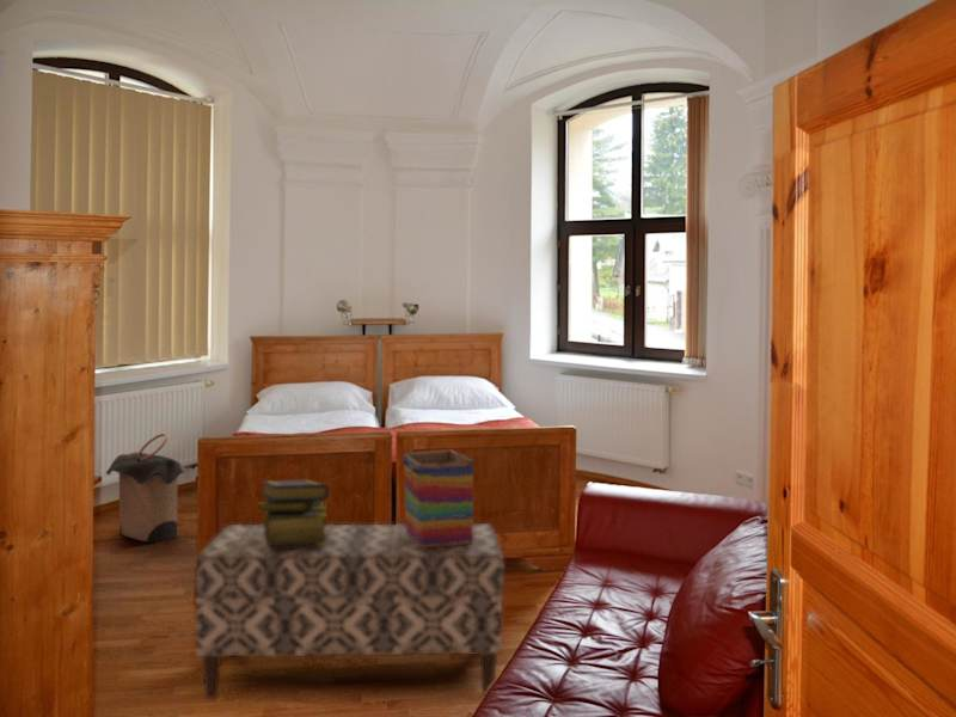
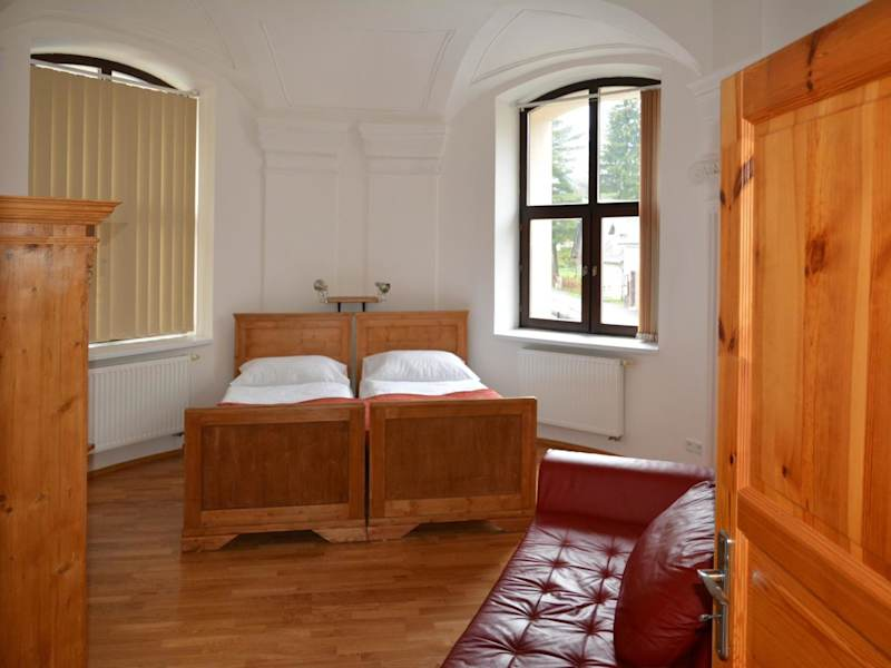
- bench [194,522,505,700]
- stack of books [256,479,330,547]
- decorative box [402,448,476,549]
- laundry hamper [105,433,185,544]
